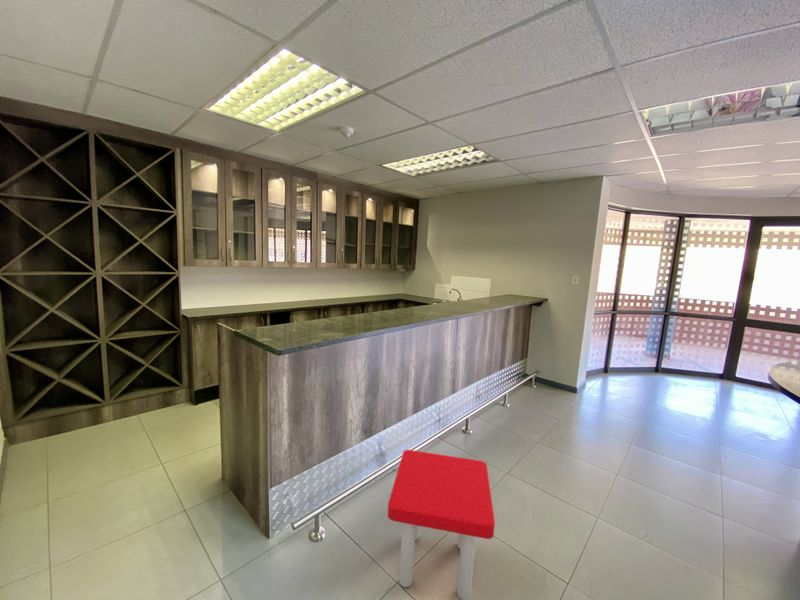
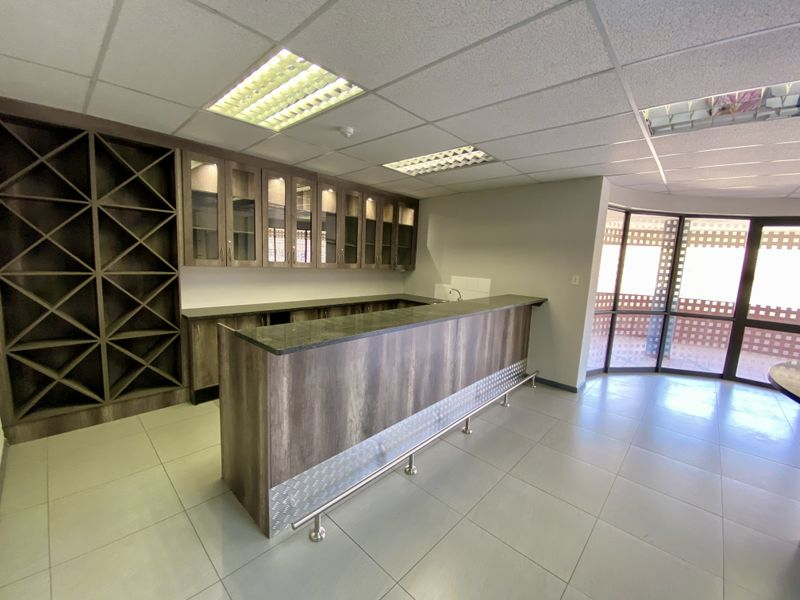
- stool [387,449,496,600]
